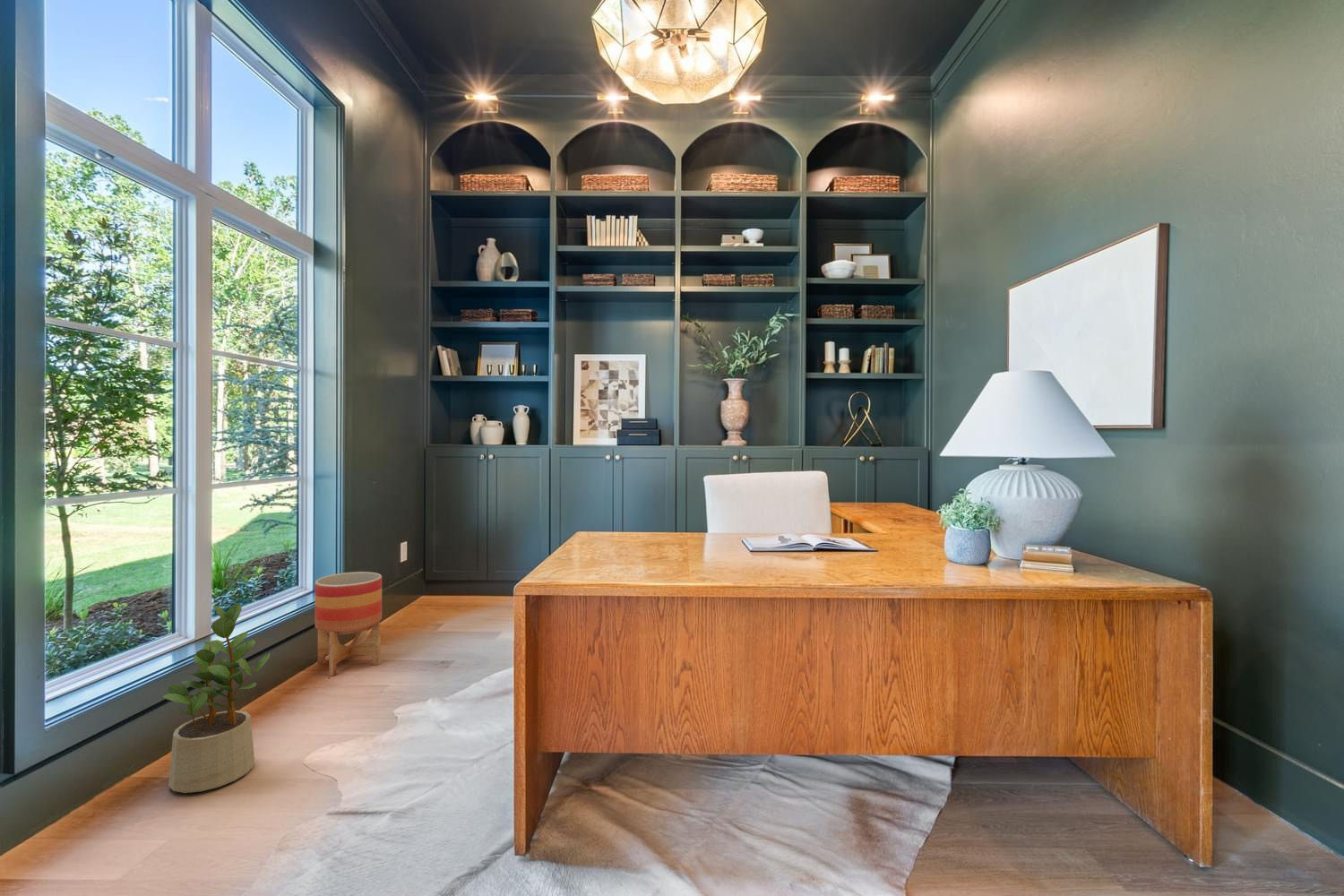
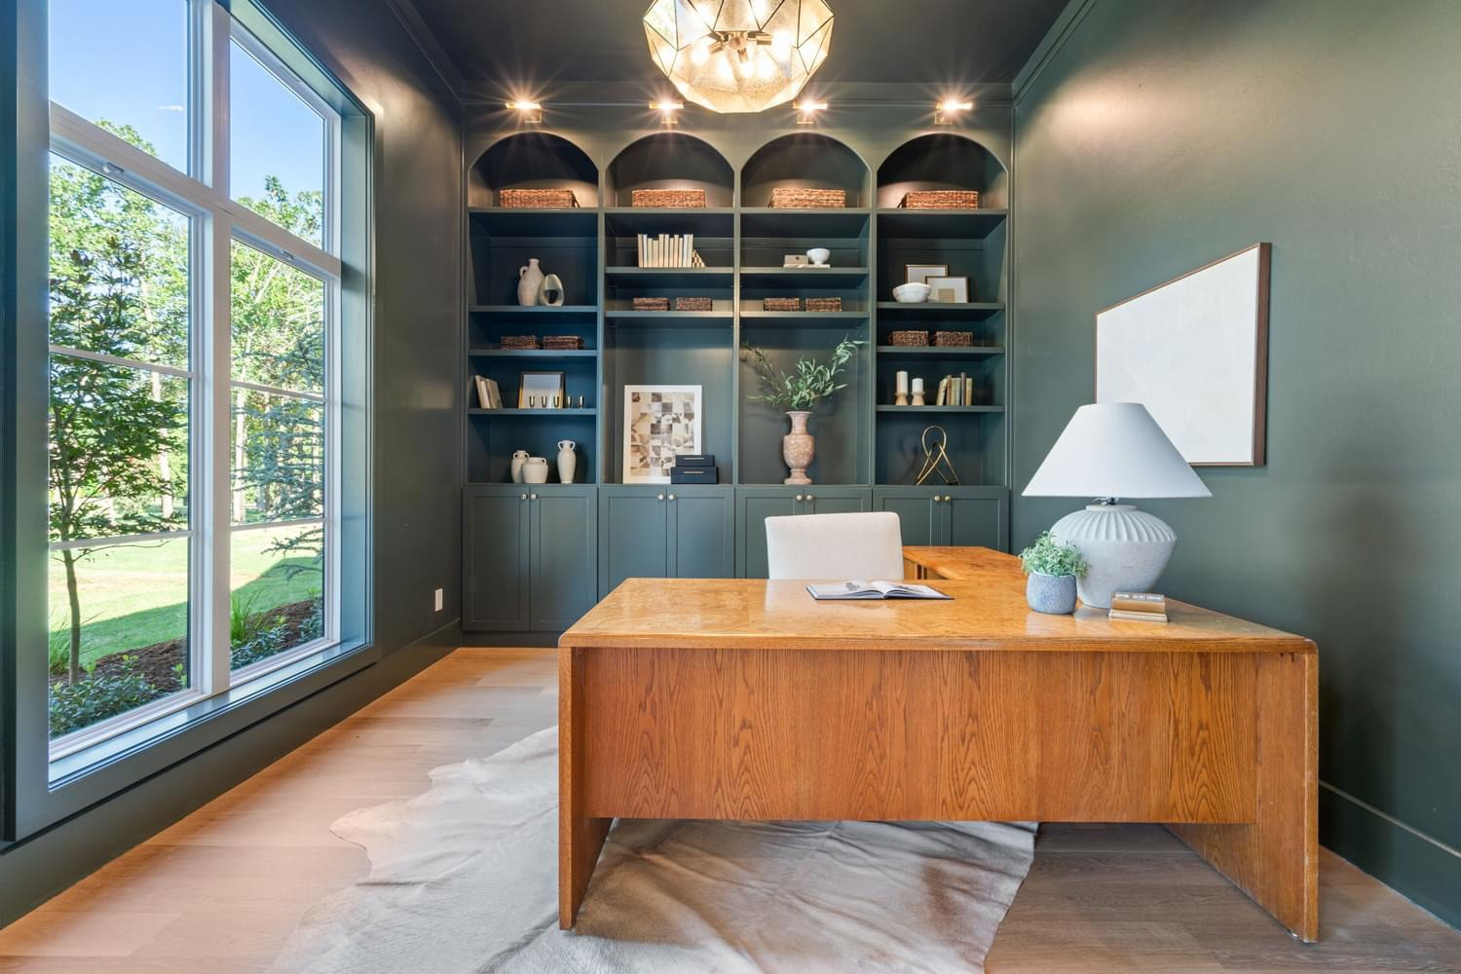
- planter [314,571,383,676]
- potted plant [162,602,271,794]
